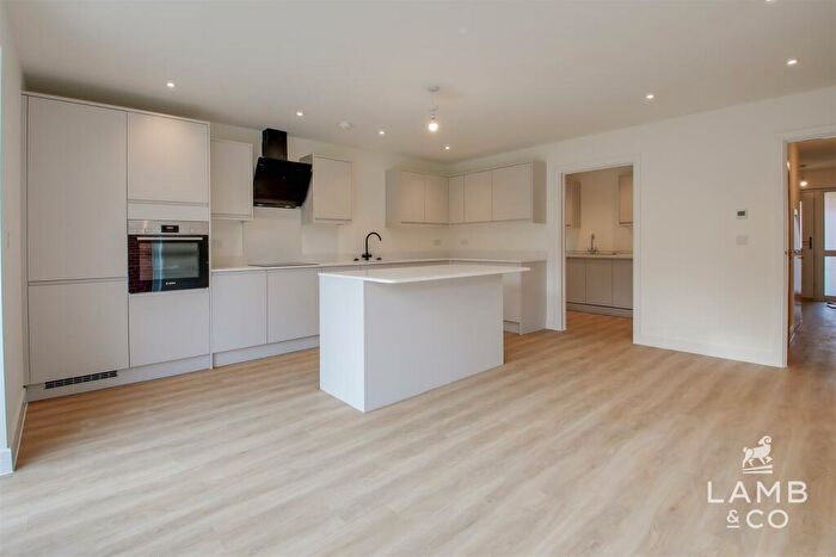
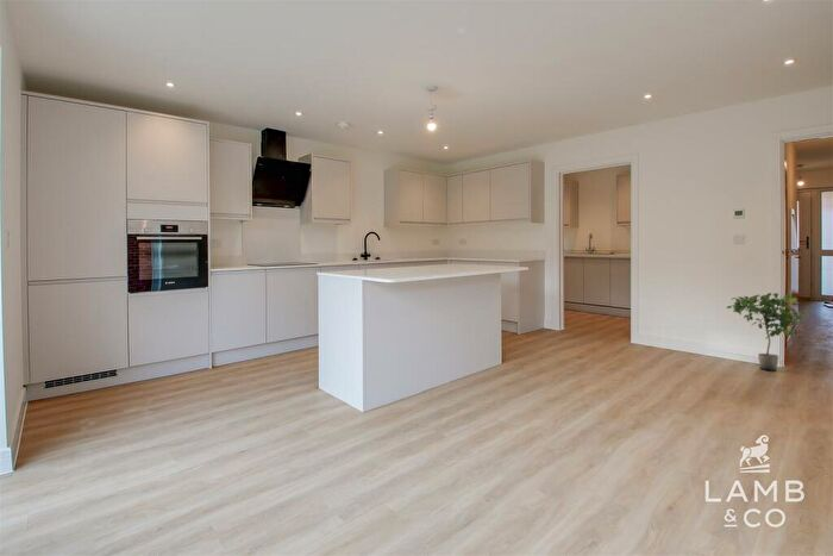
+ potted plant [725,292,809,371]
